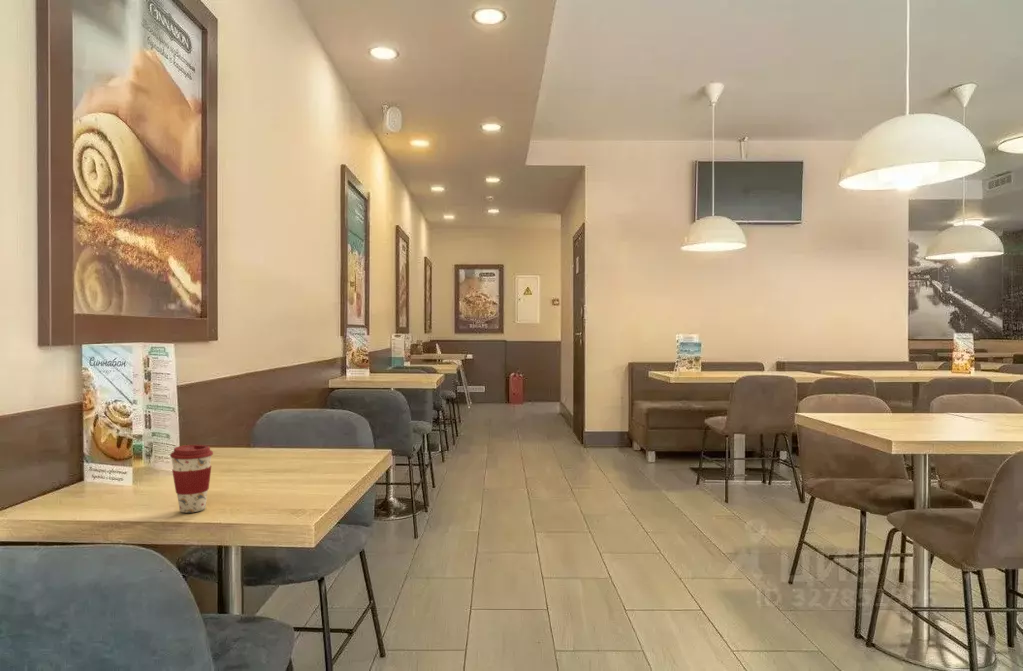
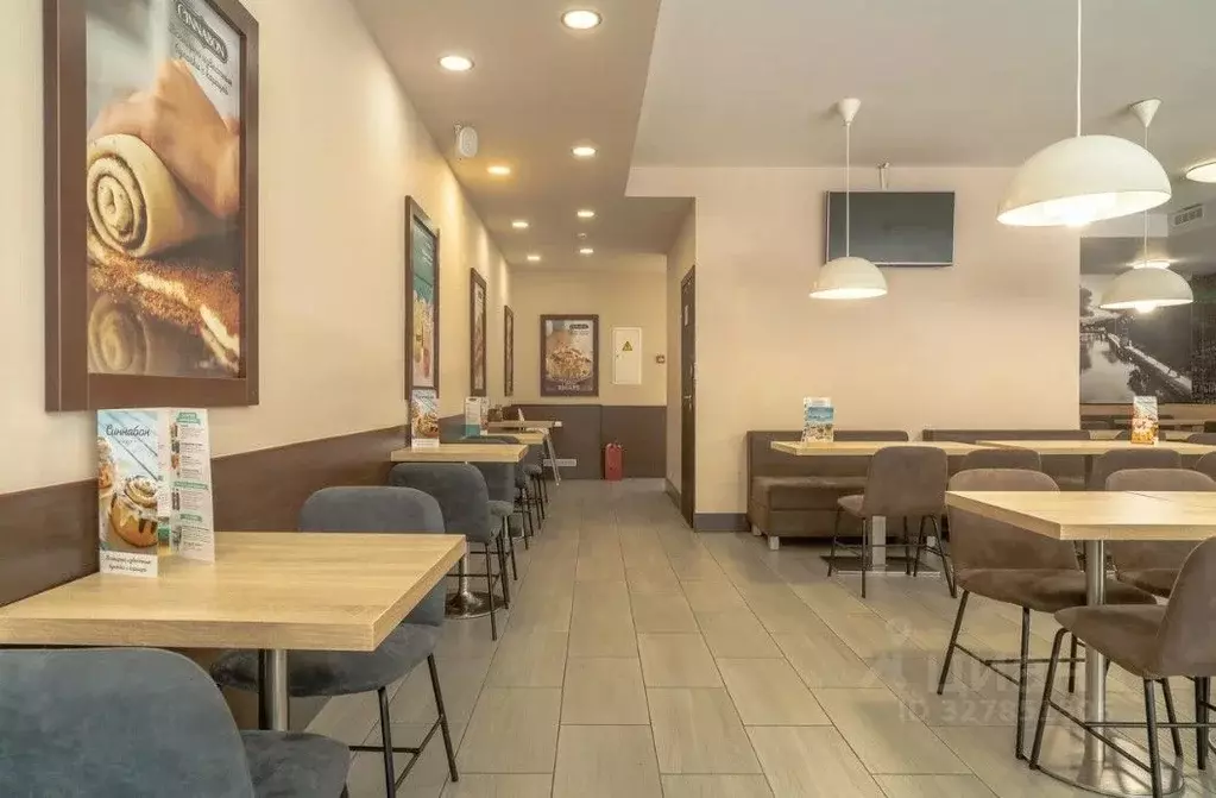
- coffee cup [169,444,214,514]
